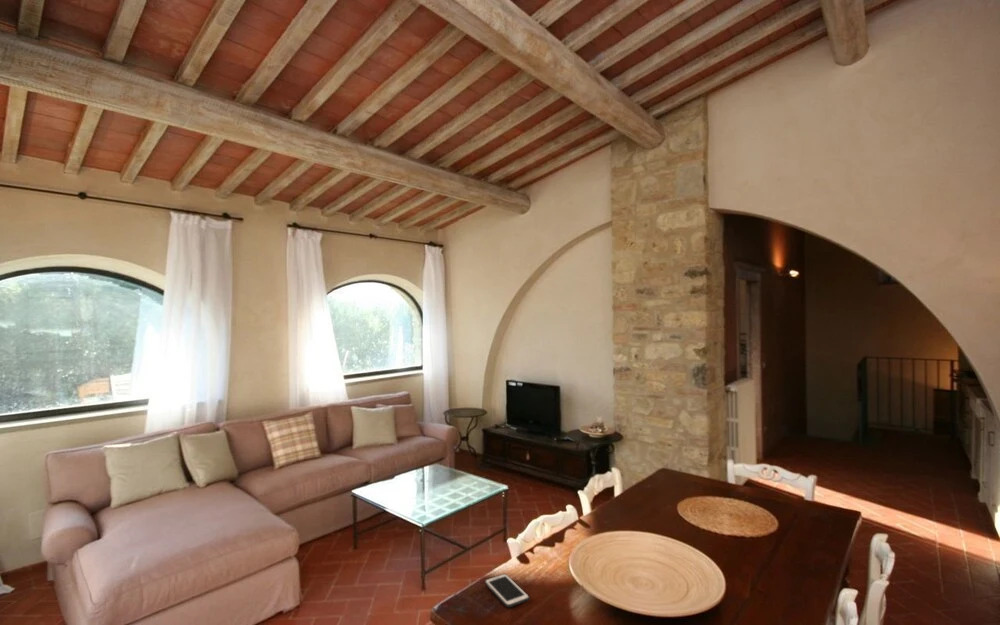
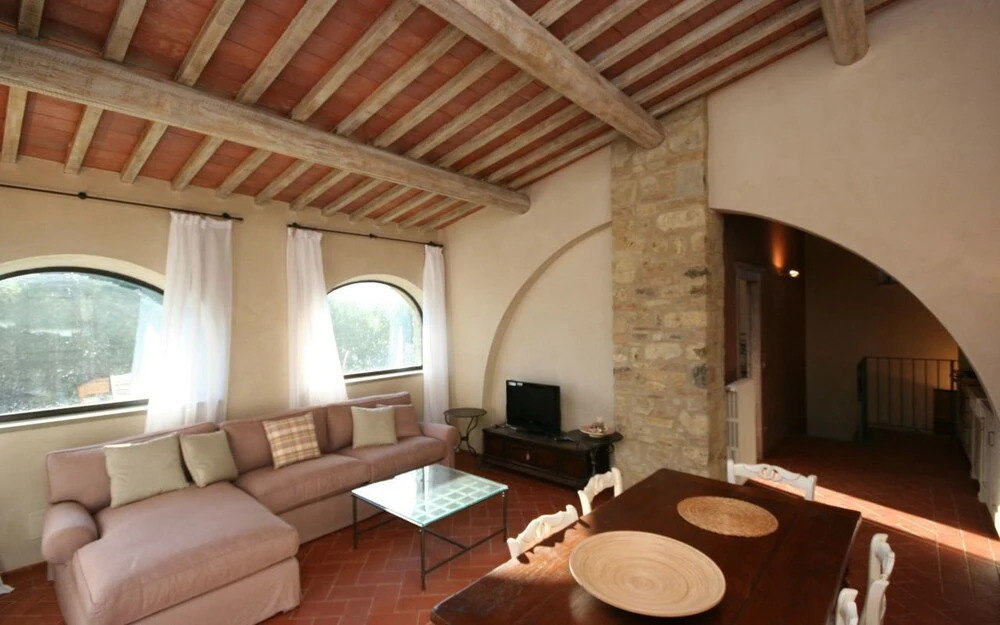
- cell phone [484,573,530,608]
